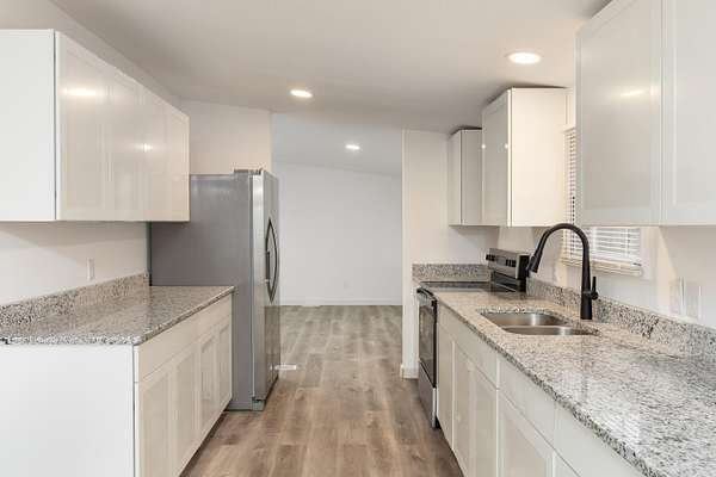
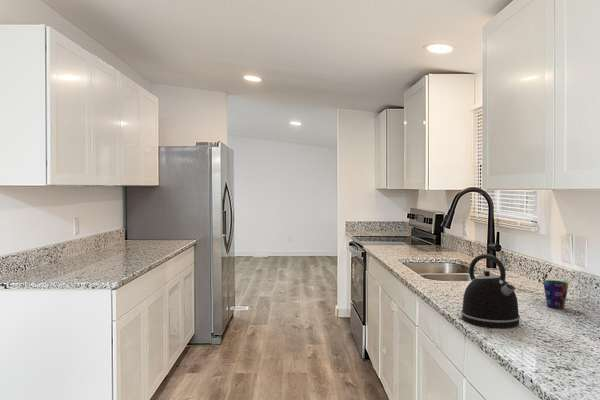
+ cup [542,279,570,309]
+ kettle [460,253,521,329]
